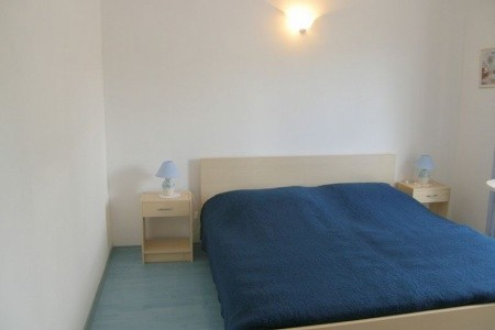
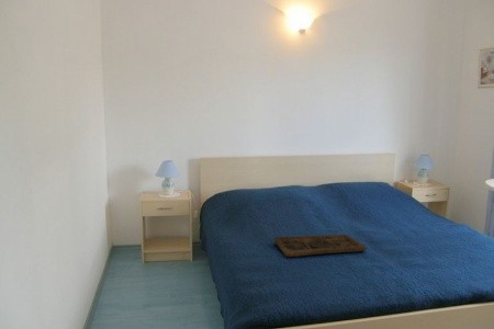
+ decorative tray [273,234,368,258]
